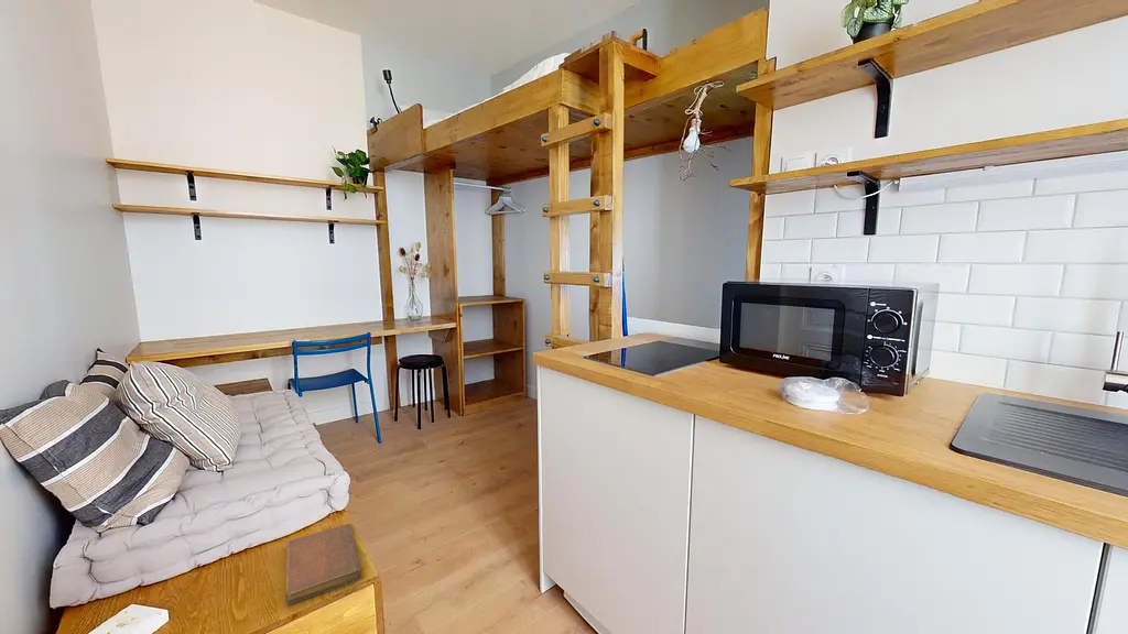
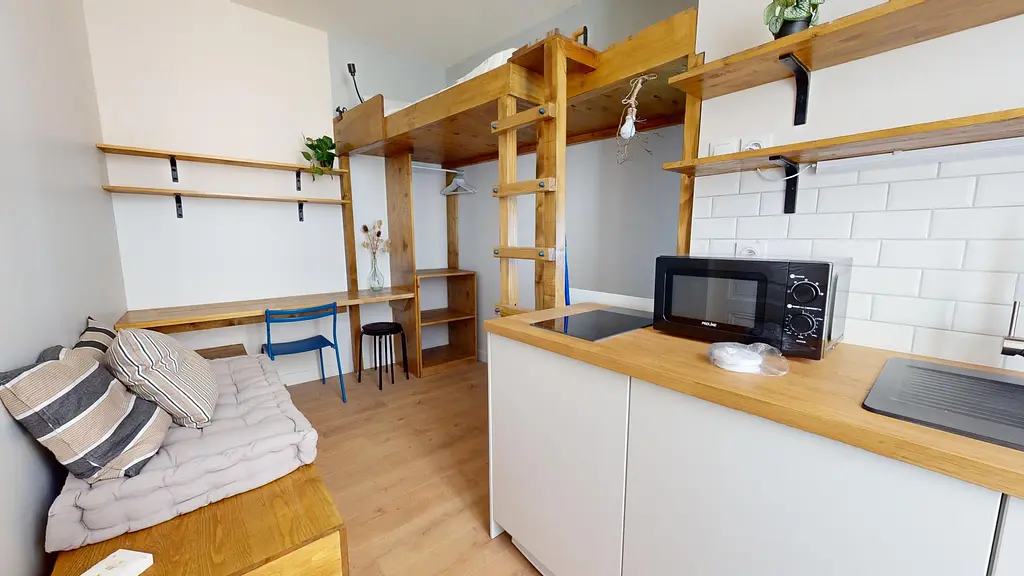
- notebook [284,523,362,605]
